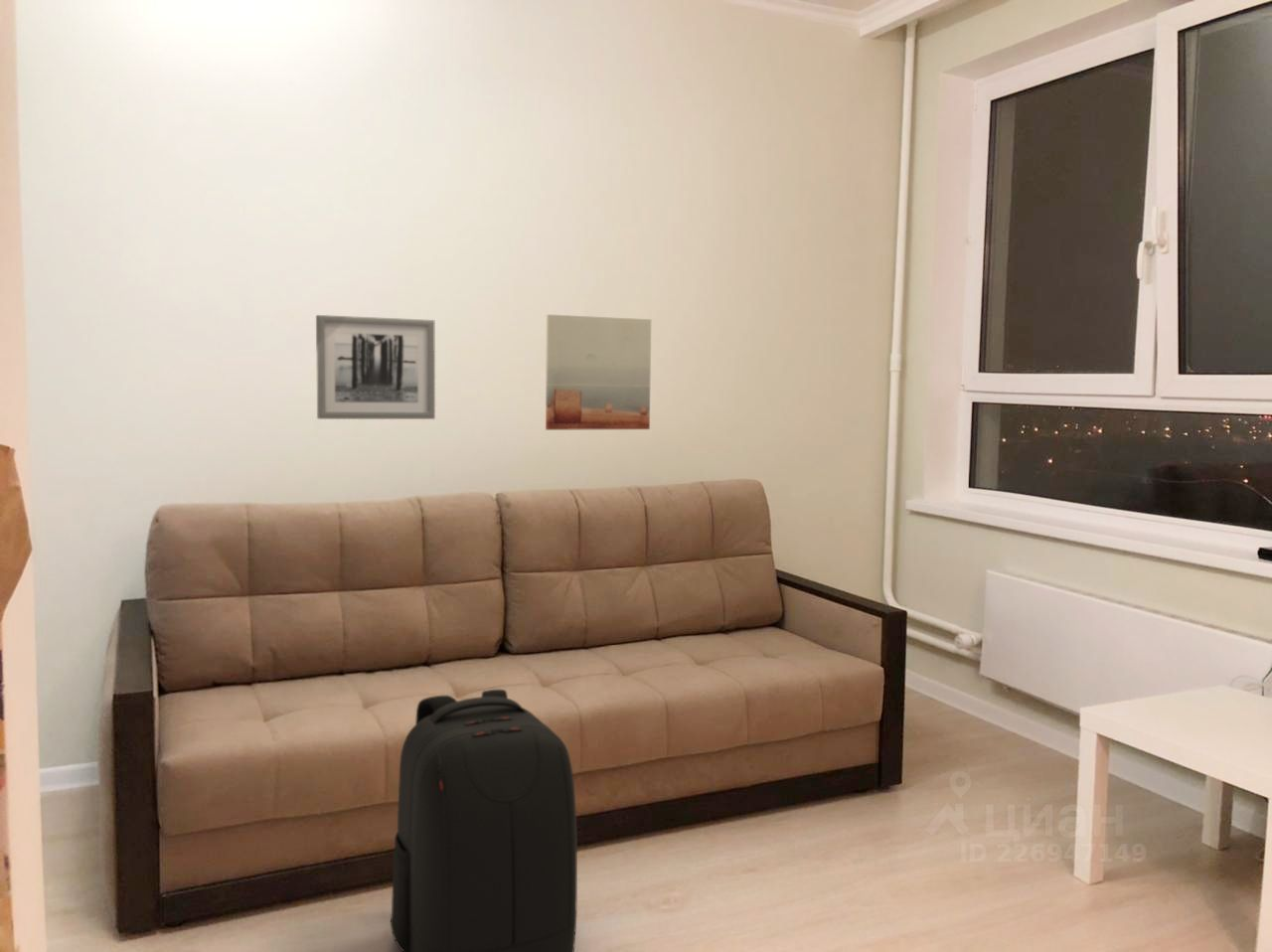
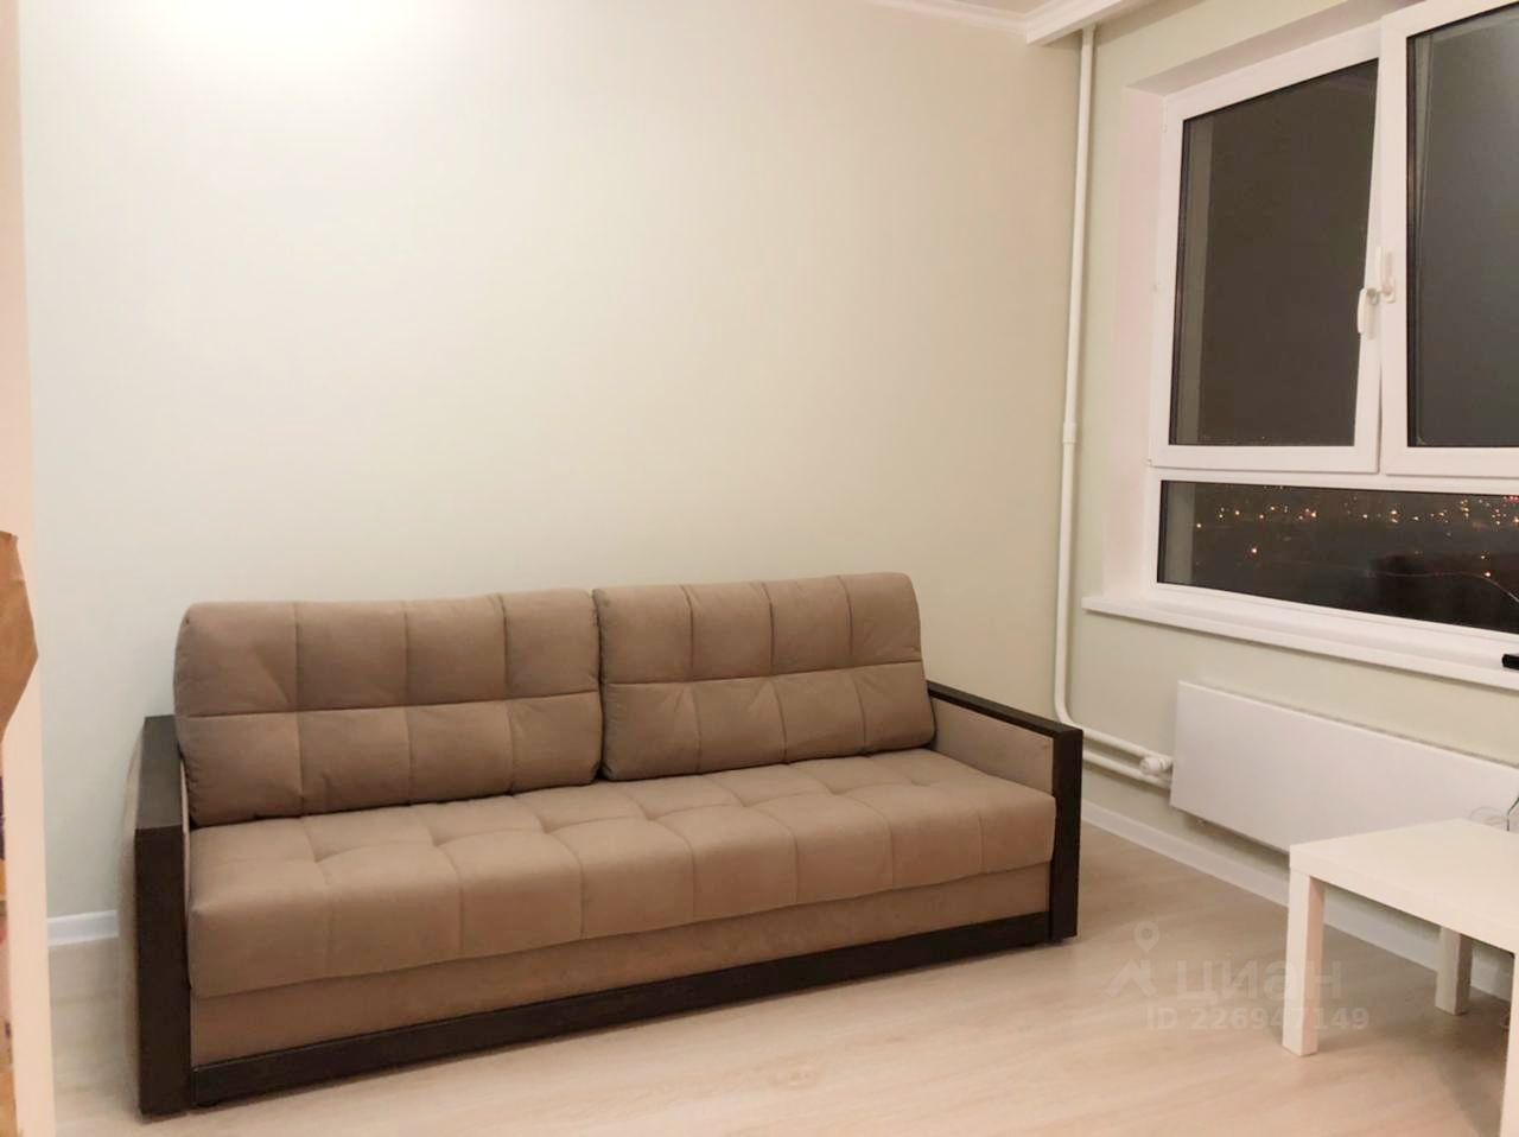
- wall art [315,314,436,420]
- backpack [390,689,578,952]
- wall art [545,314,652,431]
